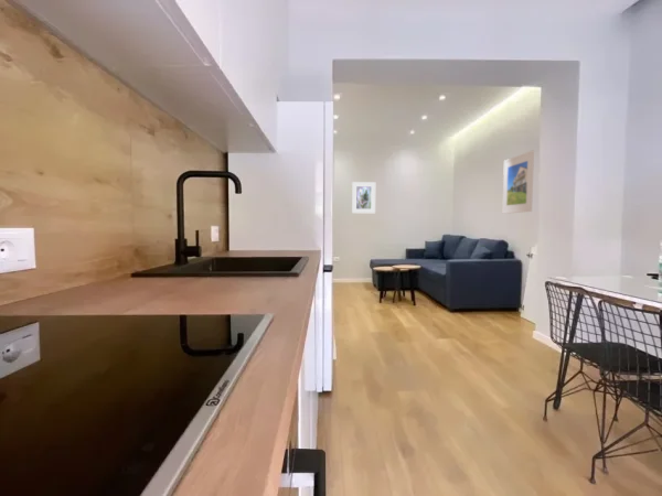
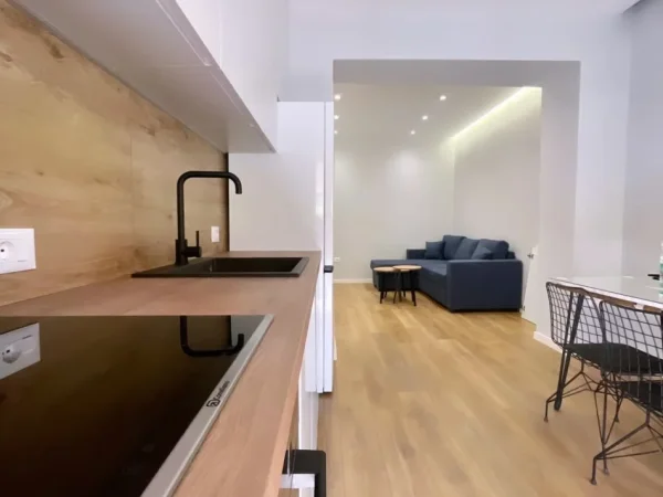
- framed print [501,150,535,215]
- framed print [351,181,376,214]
